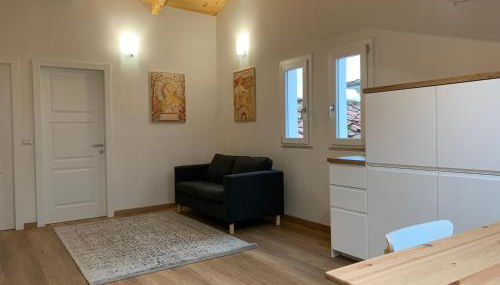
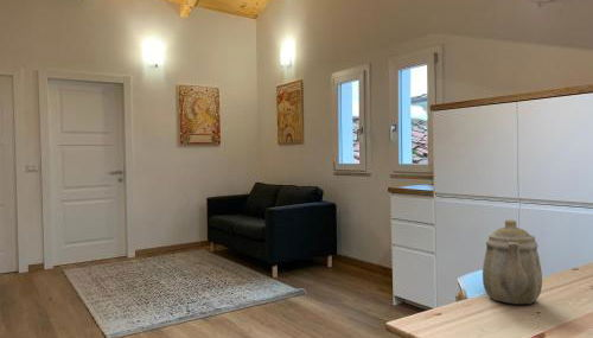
+ teapot [482,218,543,305]
